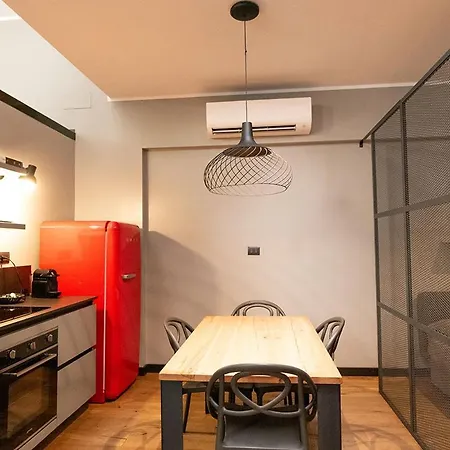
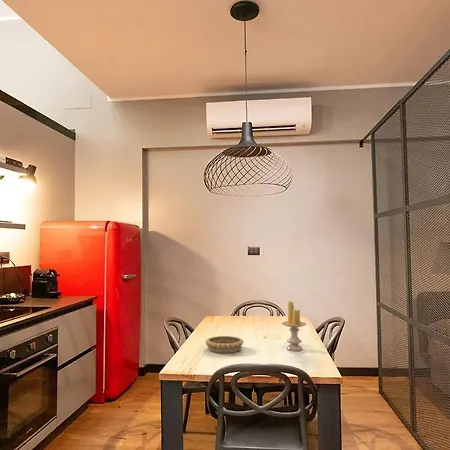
+ decorative bowl [204,335,245,354]
+ candle [281,300,307,352]
